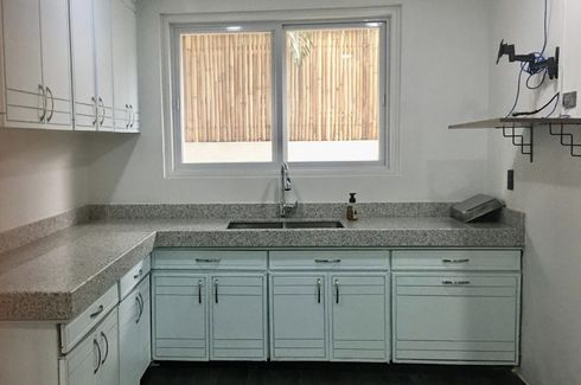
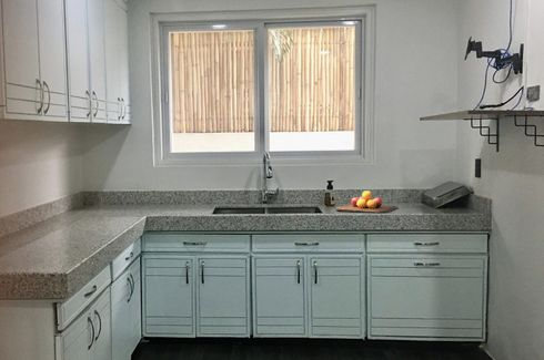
+ chopping board [334,189,399,215]
